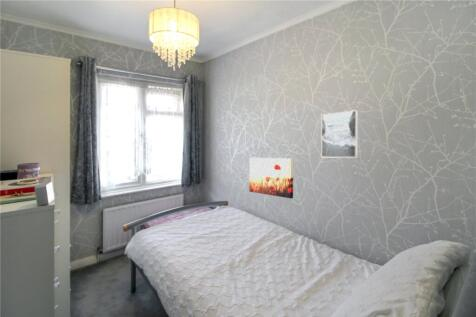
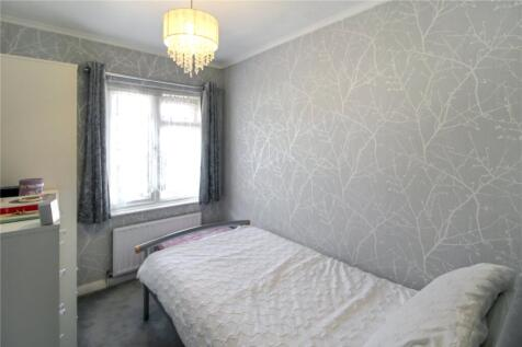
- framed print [320,109,359,159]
- wall art [248,157,294,199]
